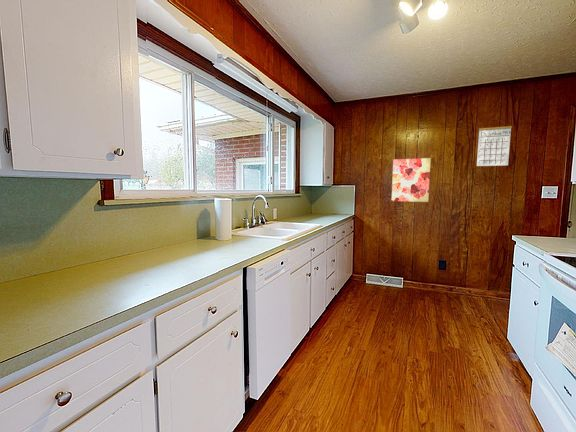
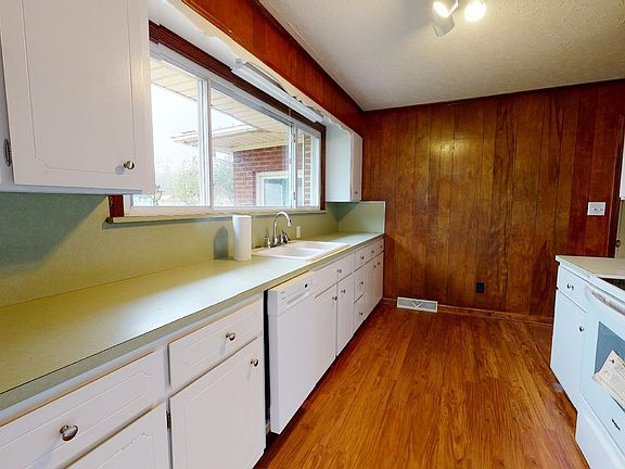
- calendar [476,118,513,167]
- wall art [391,157,432,203]
